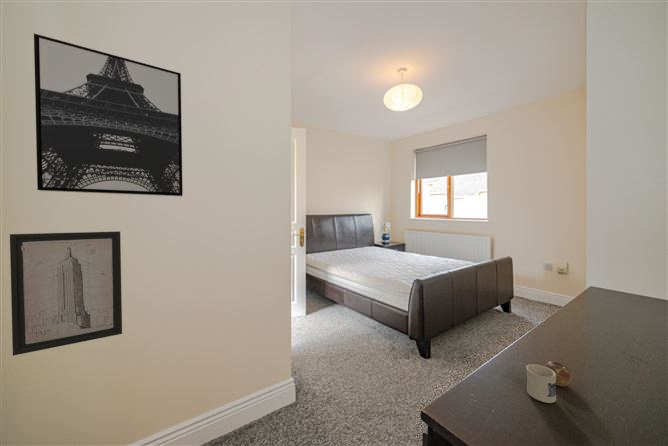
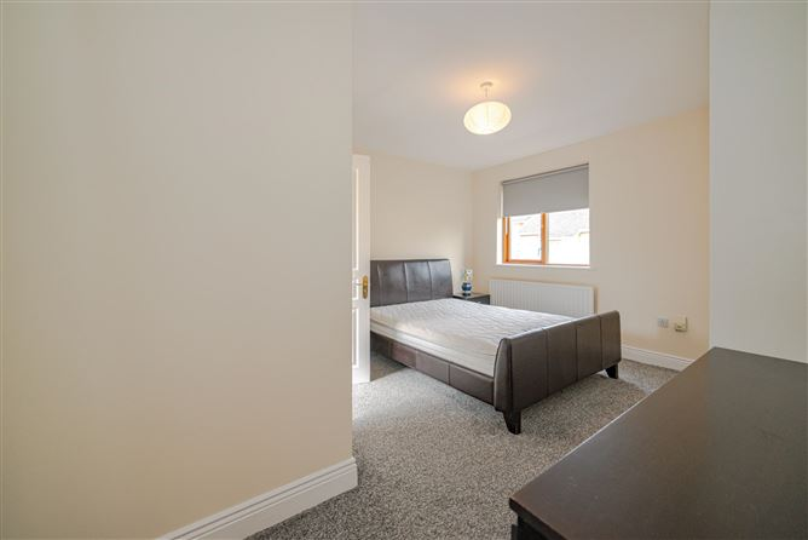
- wall art [33,33,184,197]
- mug [525,360,573,404]
- wall art [9,230,123,356]
